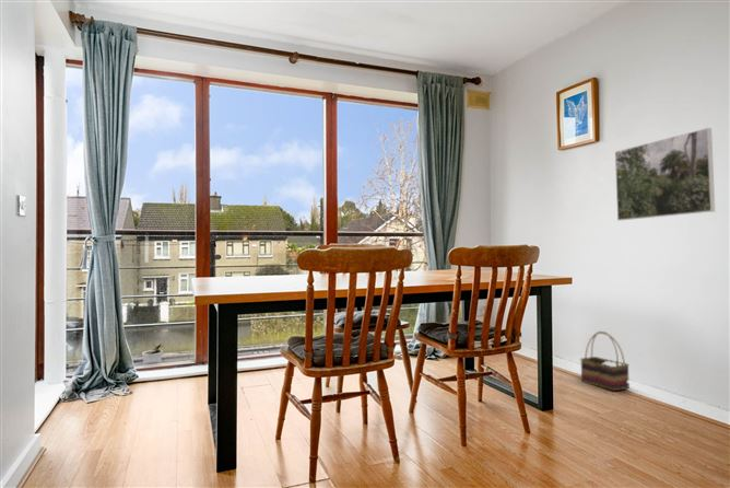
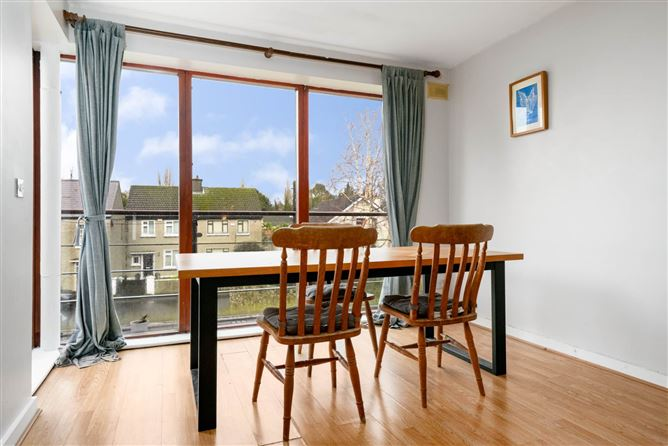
- basket [579,330,631,392]
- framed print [614,127,716,221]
